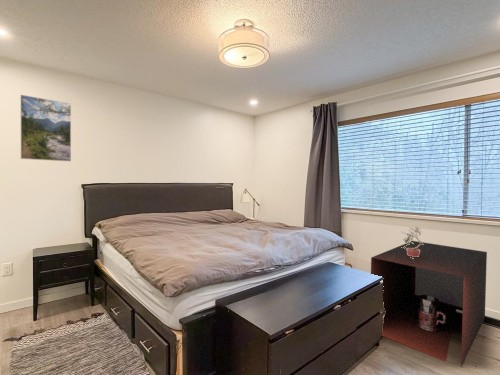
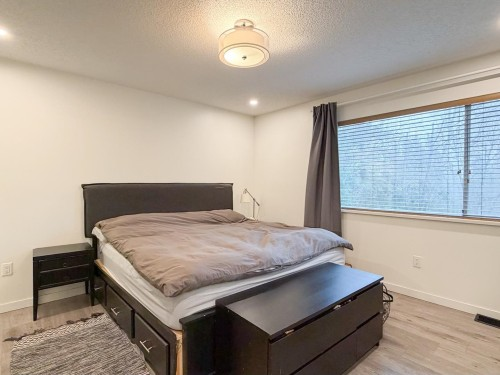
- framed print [20,94,72,162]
- potted plant [401,226,424,259]
- storage cabinet [370,240,488,368]
